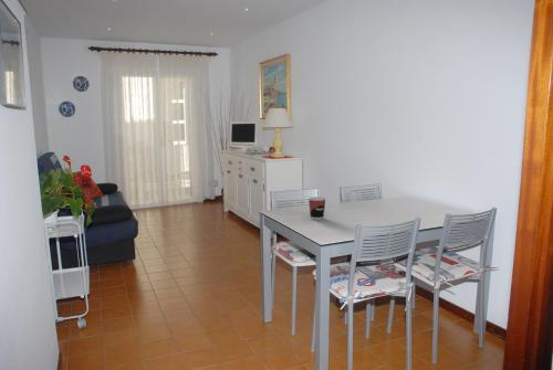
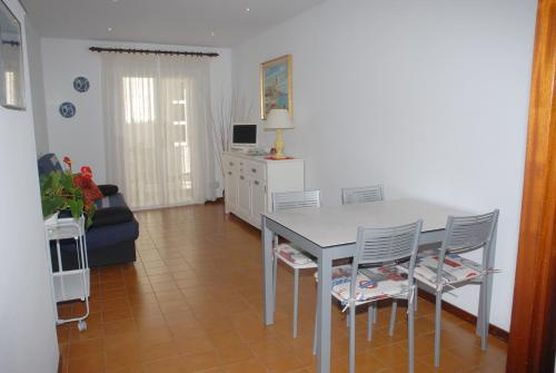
- cup [307,195,327,221]
